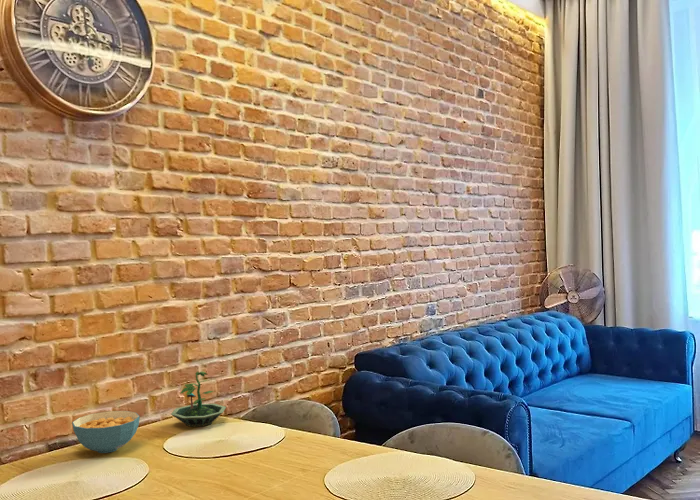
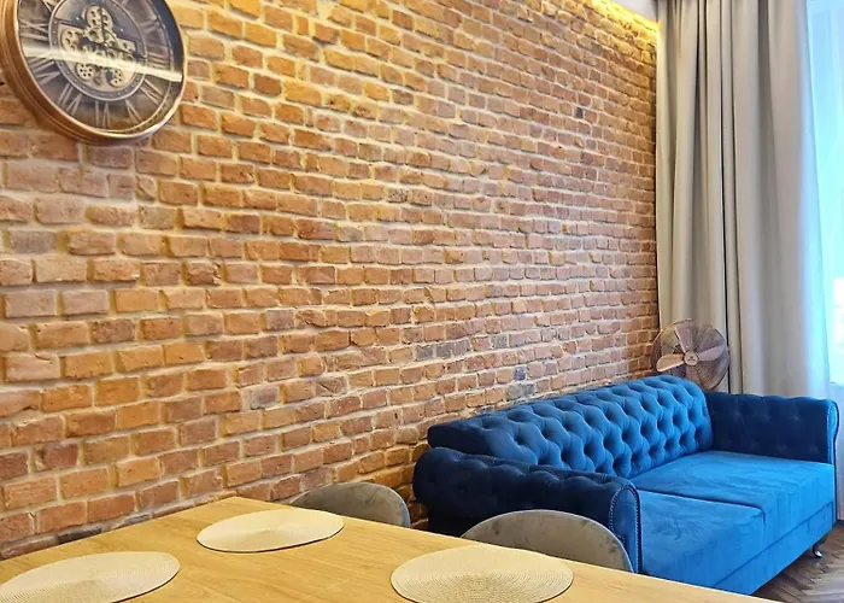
- terrarium [170,371,227,428]
- cereal bowl [71,410,141,454]
